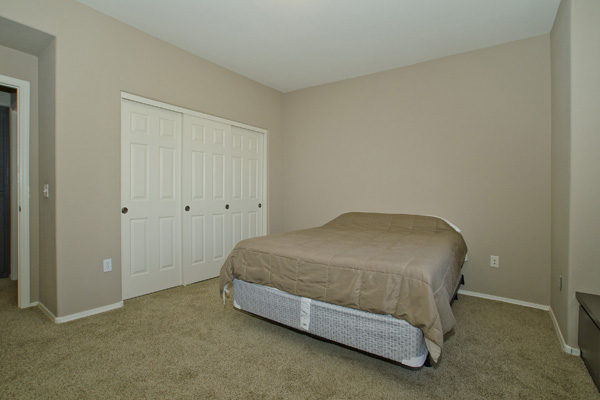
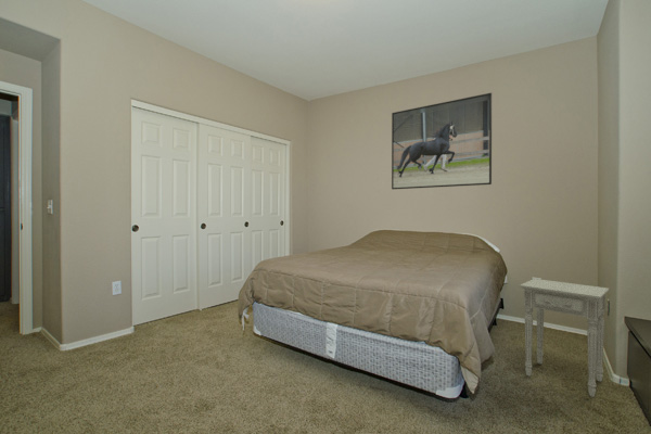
+ nightstand [519,278,611,398]
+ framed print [391,92,493,190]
